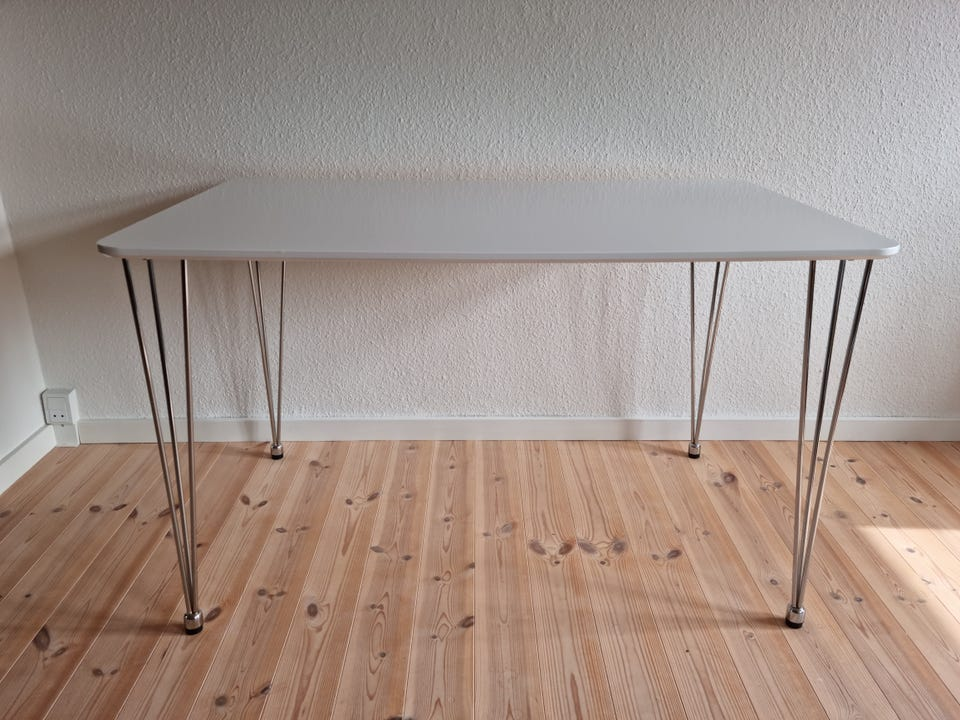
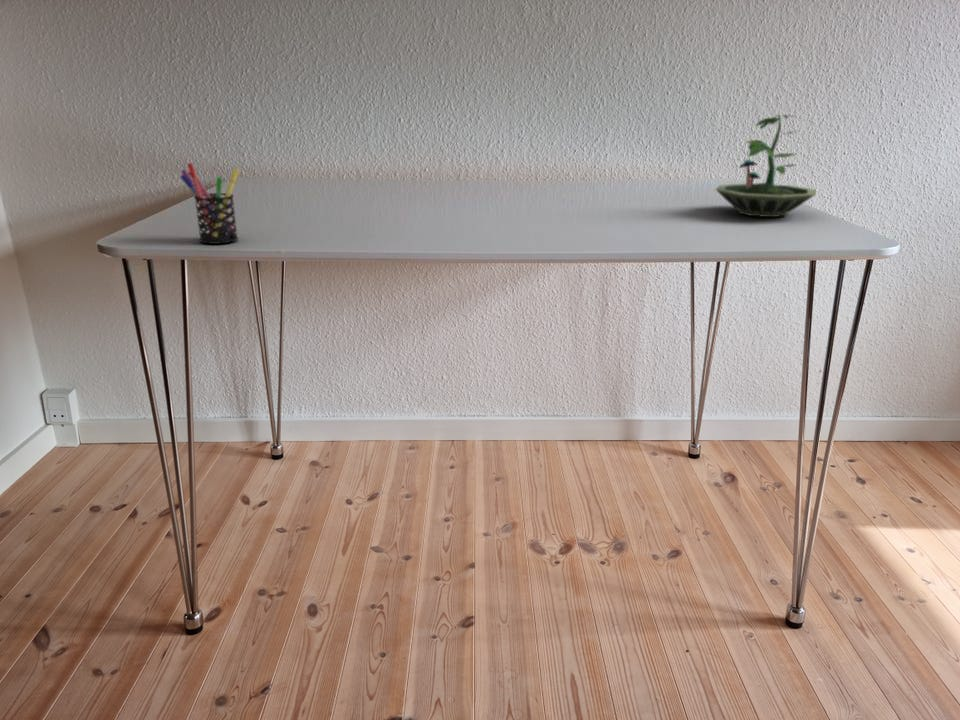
+ pen holder [179,162,240,245]
+ terrarium [714,113,817,218]
